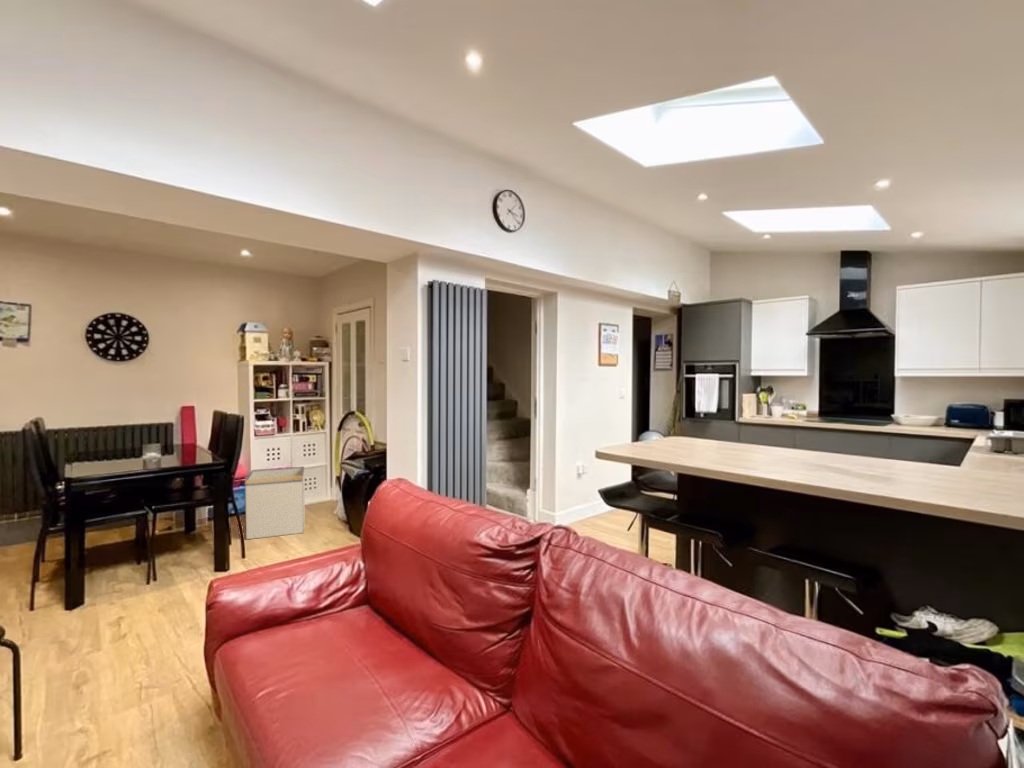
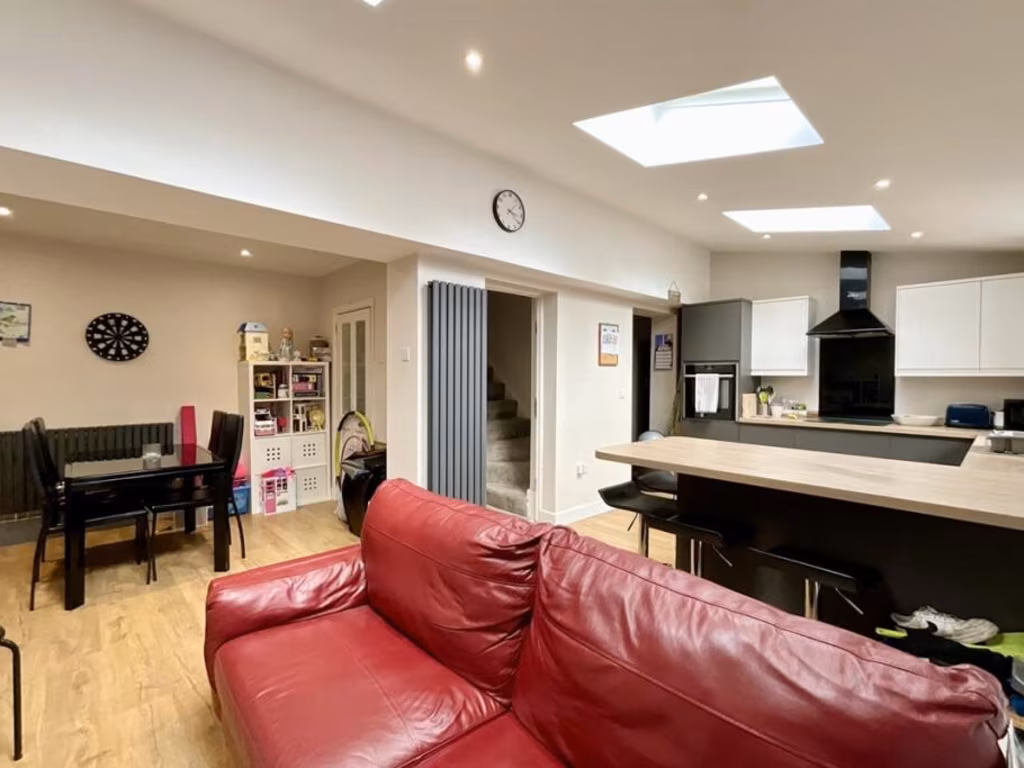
- storage bin [244,465,306,540]
